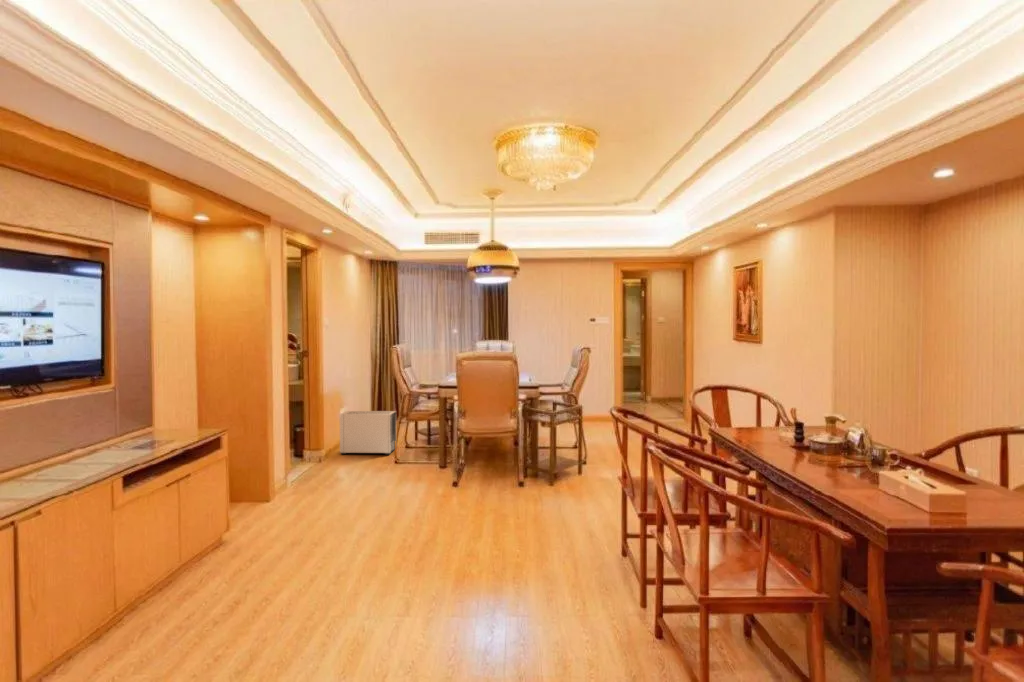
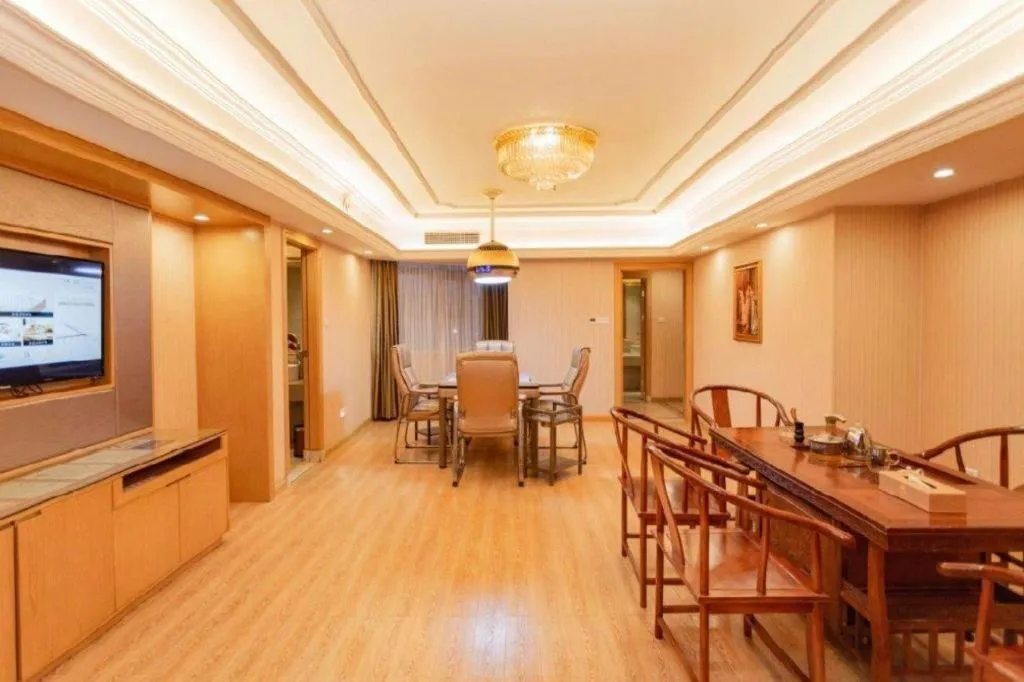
- air purifier [339,410,397,456]
